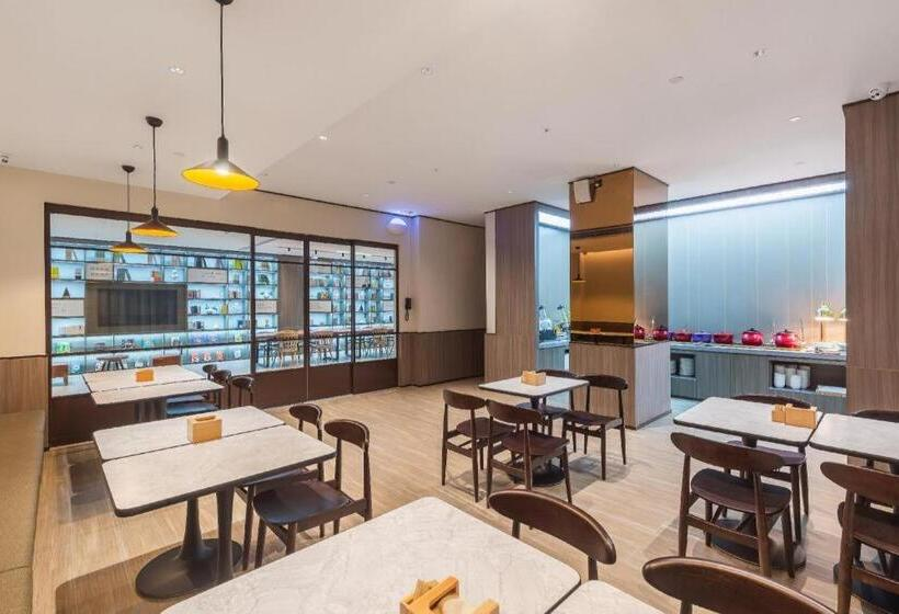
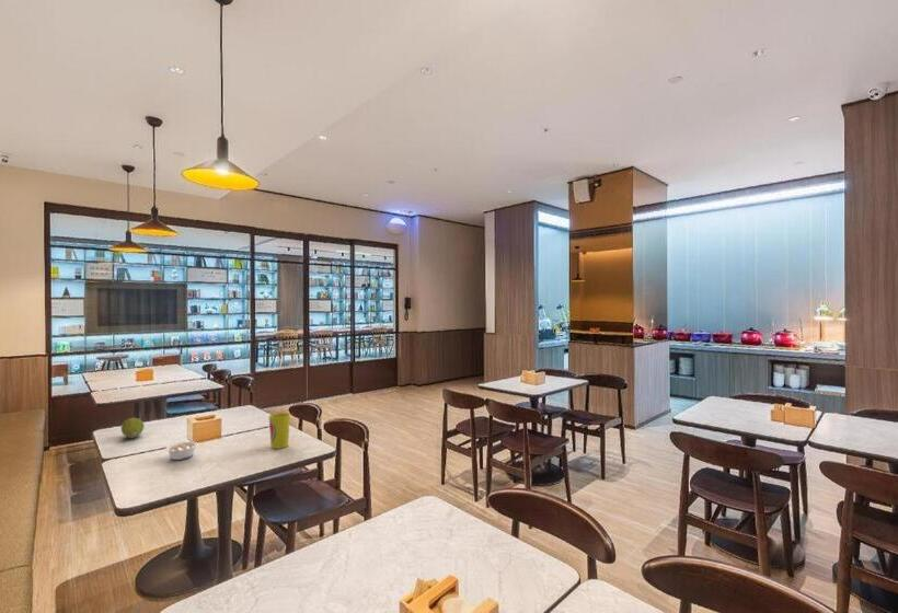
+ cup [267,412,291,450]
+ fruit [120,417,146,439]
+ legume [164,440,199,461]
